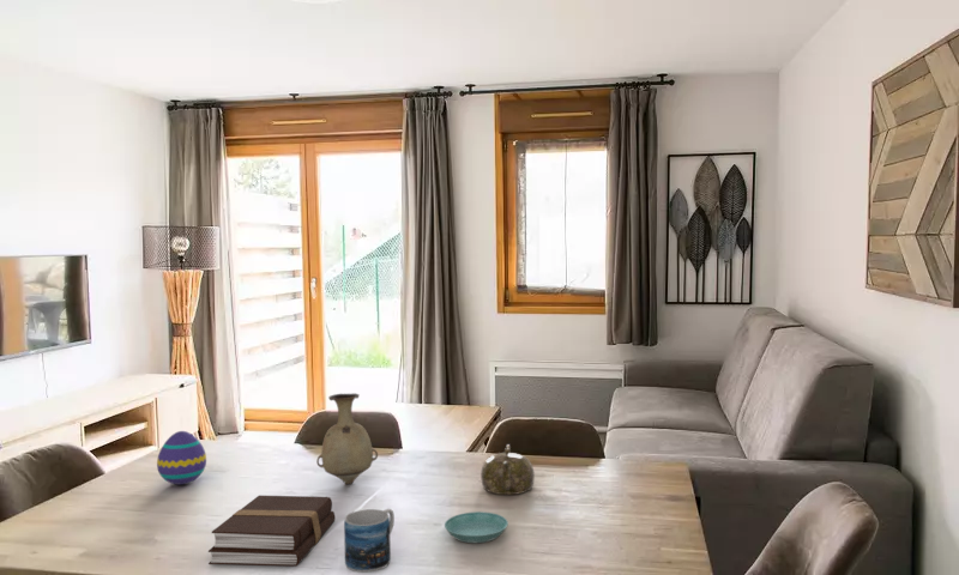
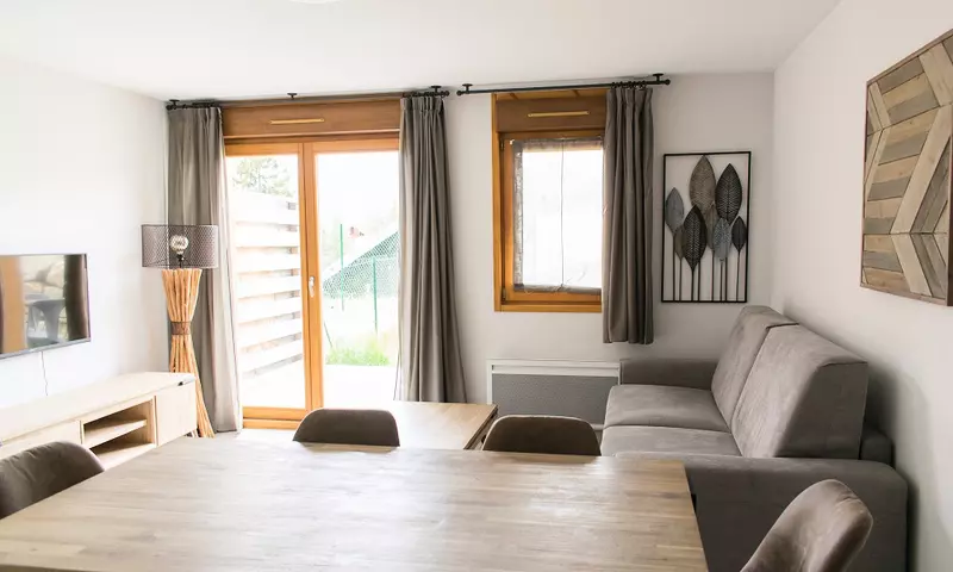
- decorative egg [156,430,207,485]
- teapot [480,443,536,496]
- book [207,495,337,568]
- mug [343,508,396,574]
- saucer [444,510,509,544]
- vase [315,393,379,485]
